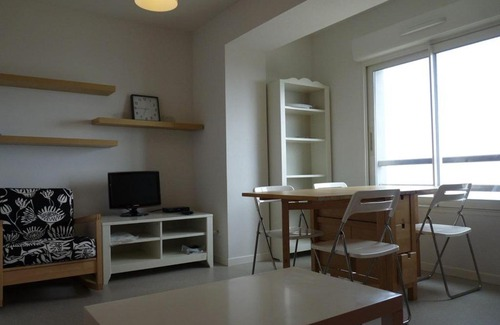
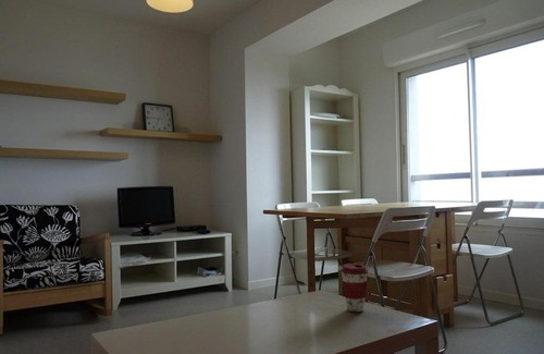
+ coffee cup [339,263,369,313]
